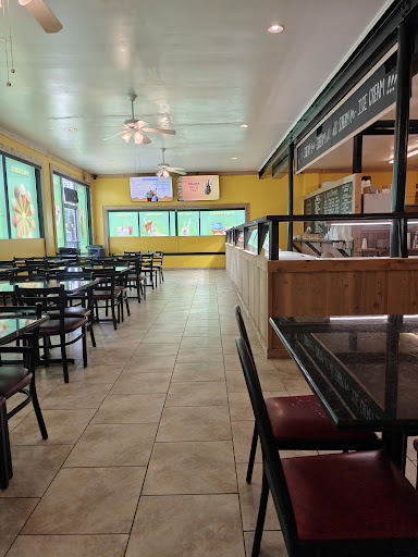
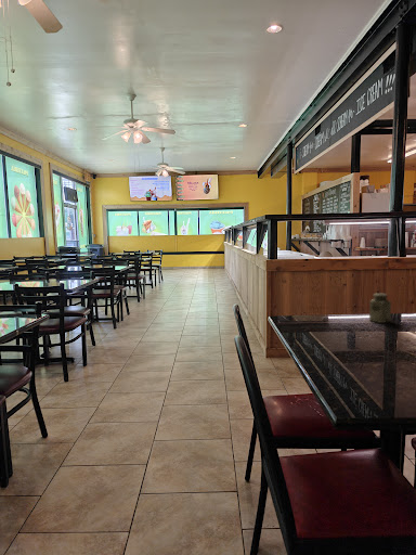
+ salt shaker [368,293,392,324]
